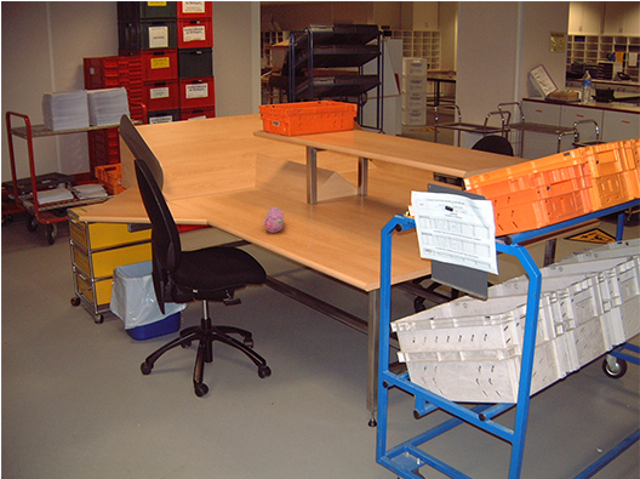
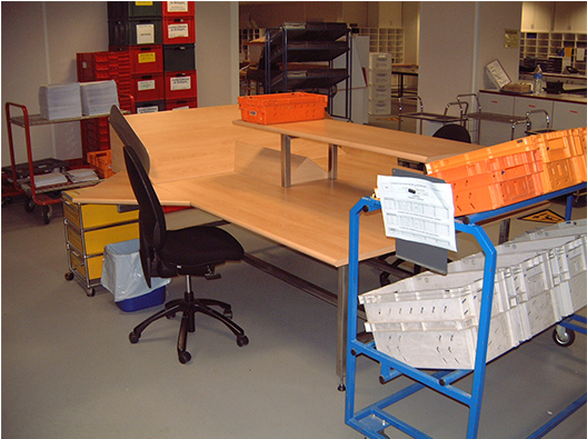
- pencil case [263,206,285,234]
